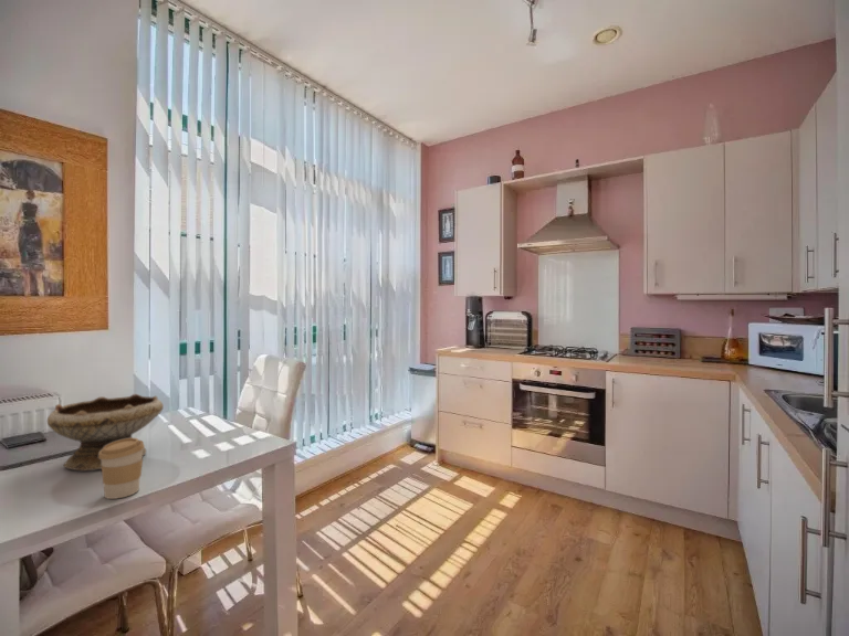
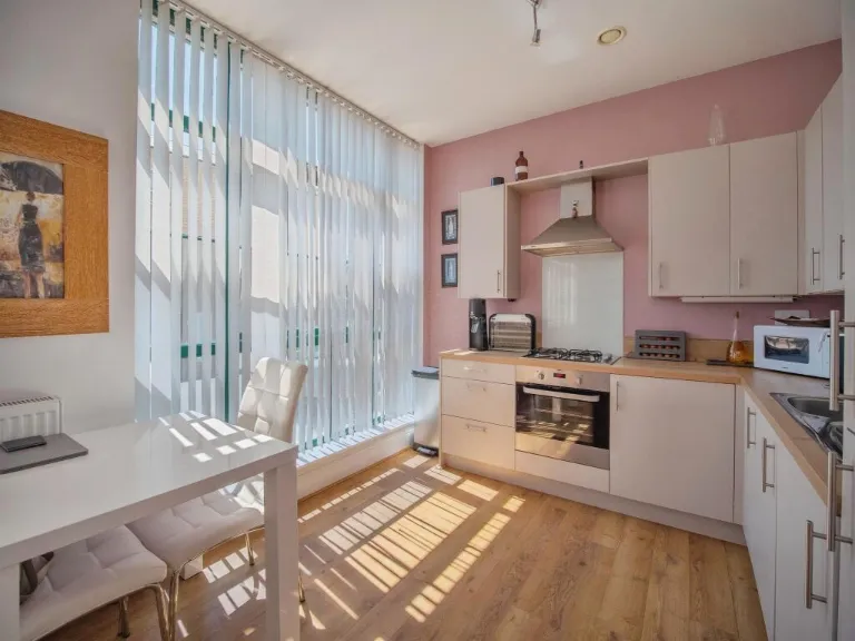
- bowl [46,393,165,471]
- coffee cup [98,437,146,500]
